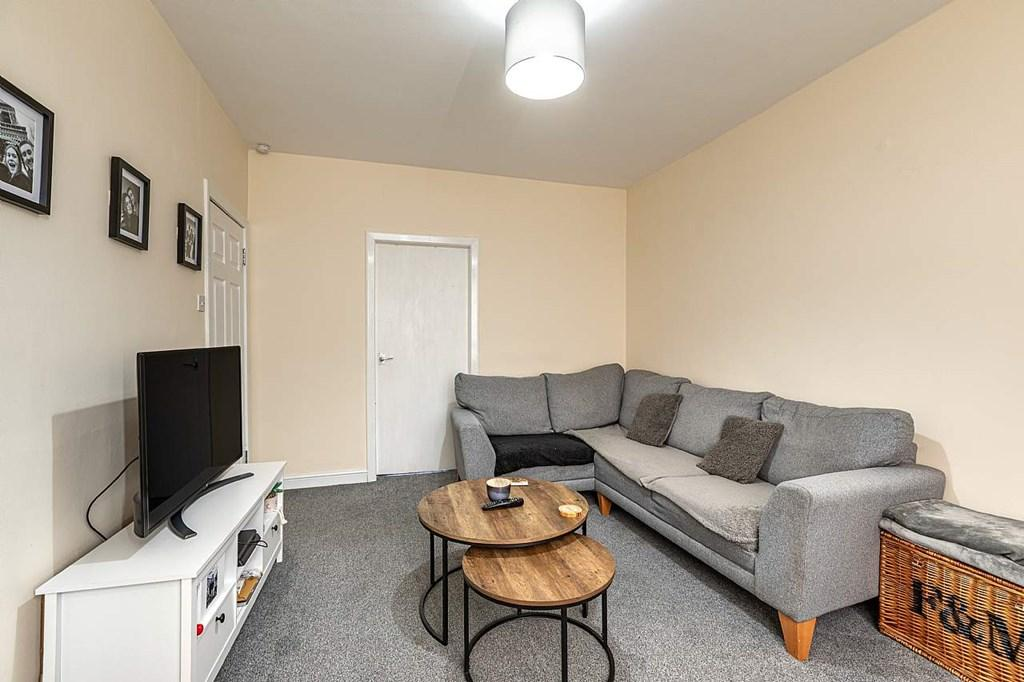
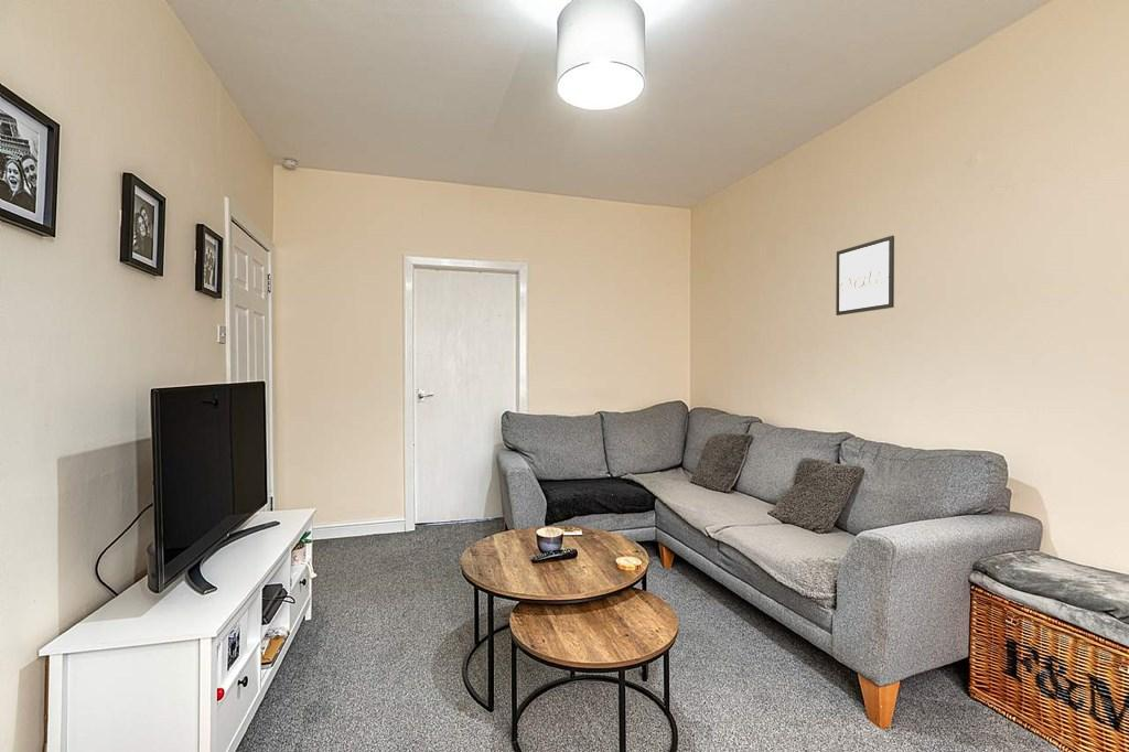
+ wall art [835,235,895,316]
